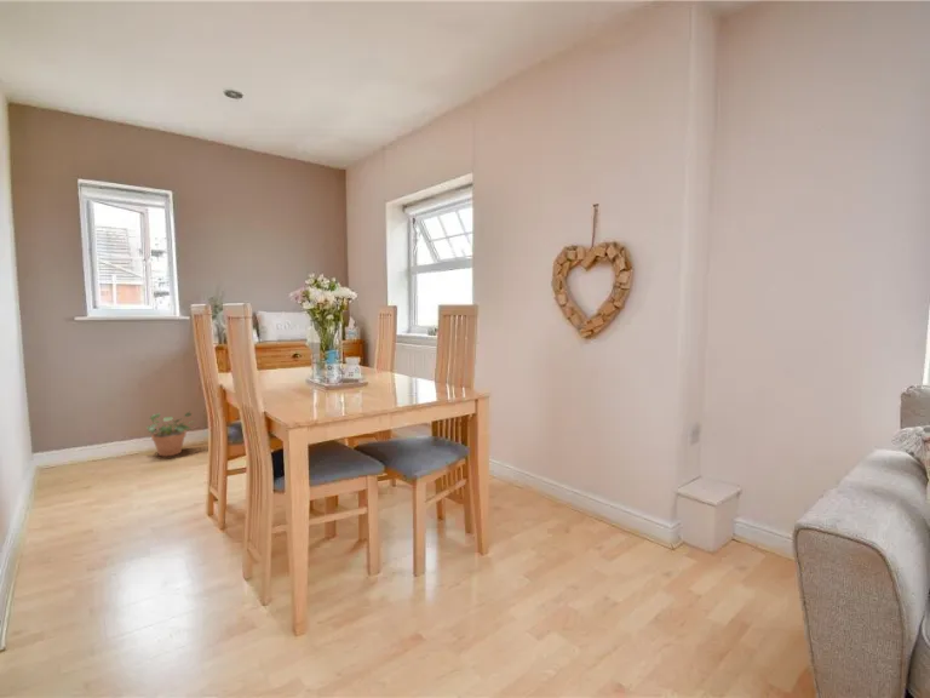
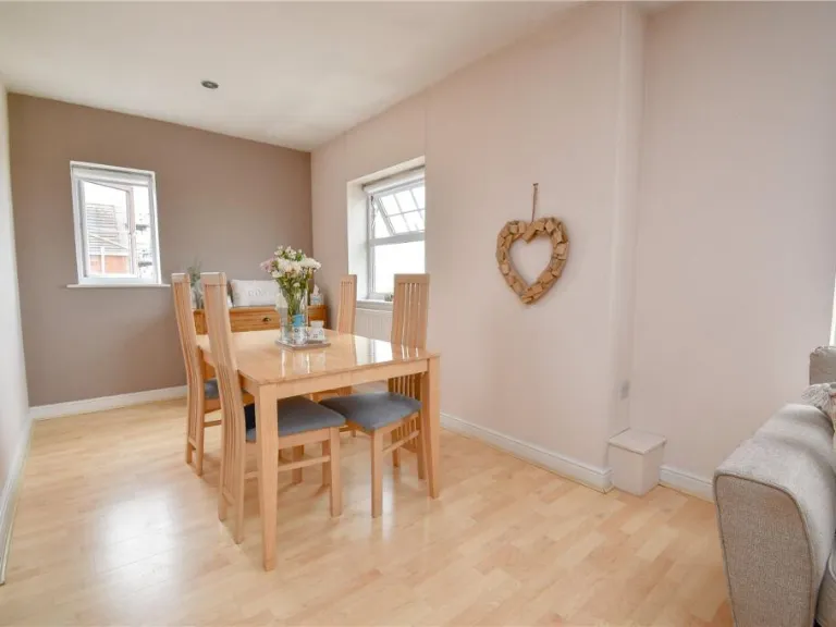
- potted plant [145,411,196,457]
